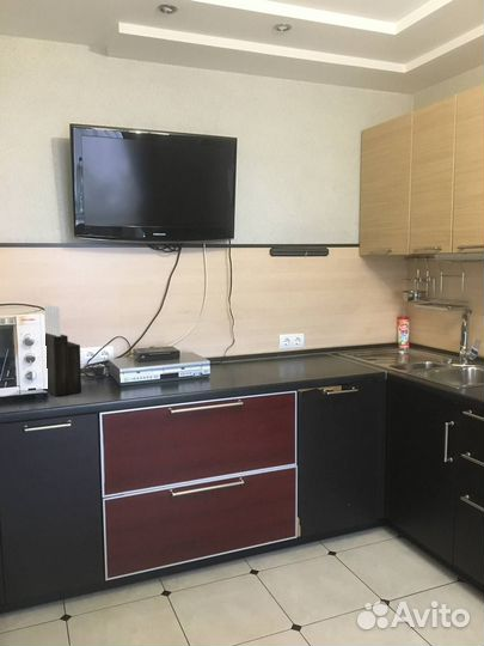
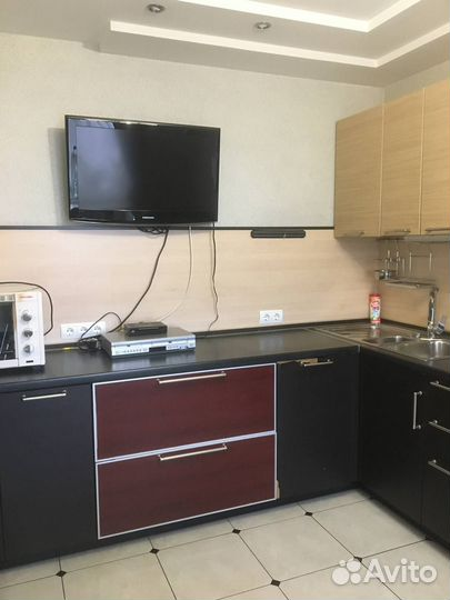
- knife block [43,304,82,397]
